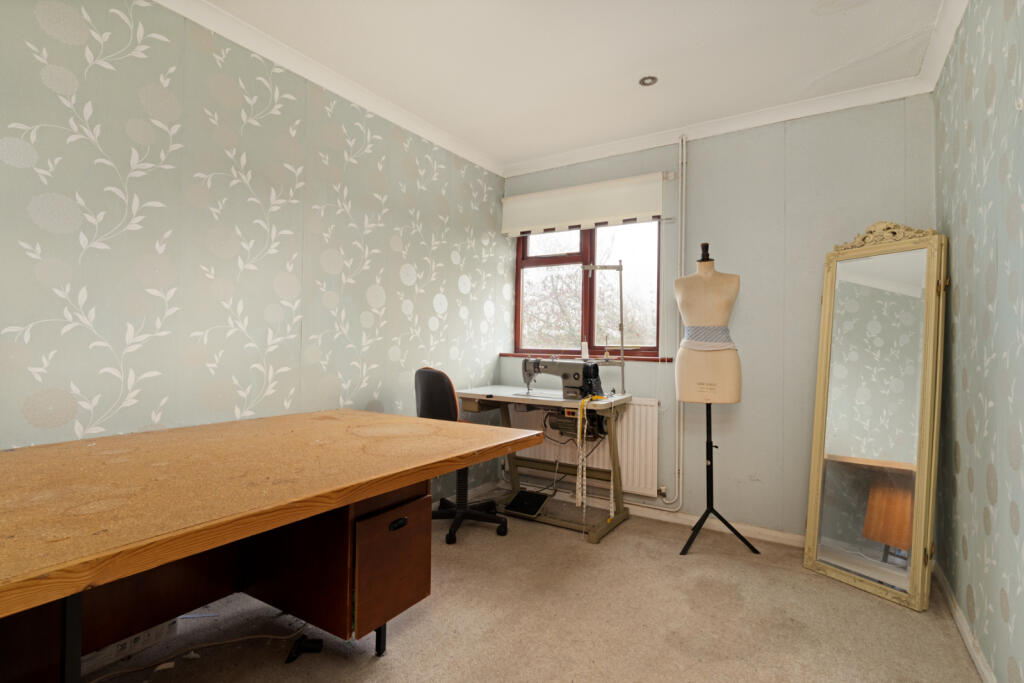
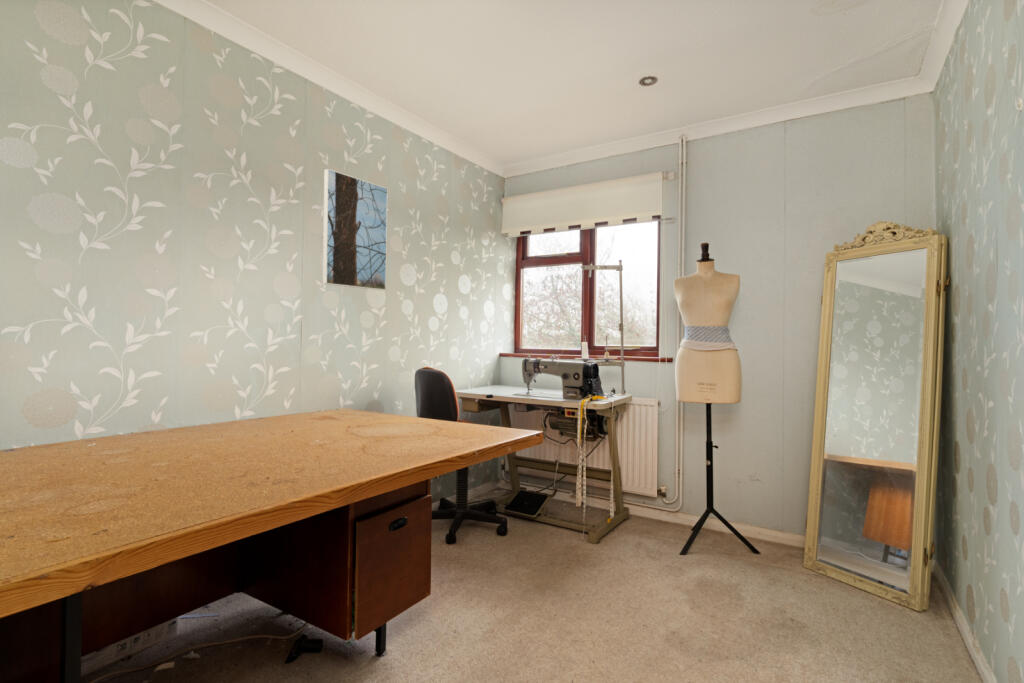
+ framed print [322,168,389,291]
